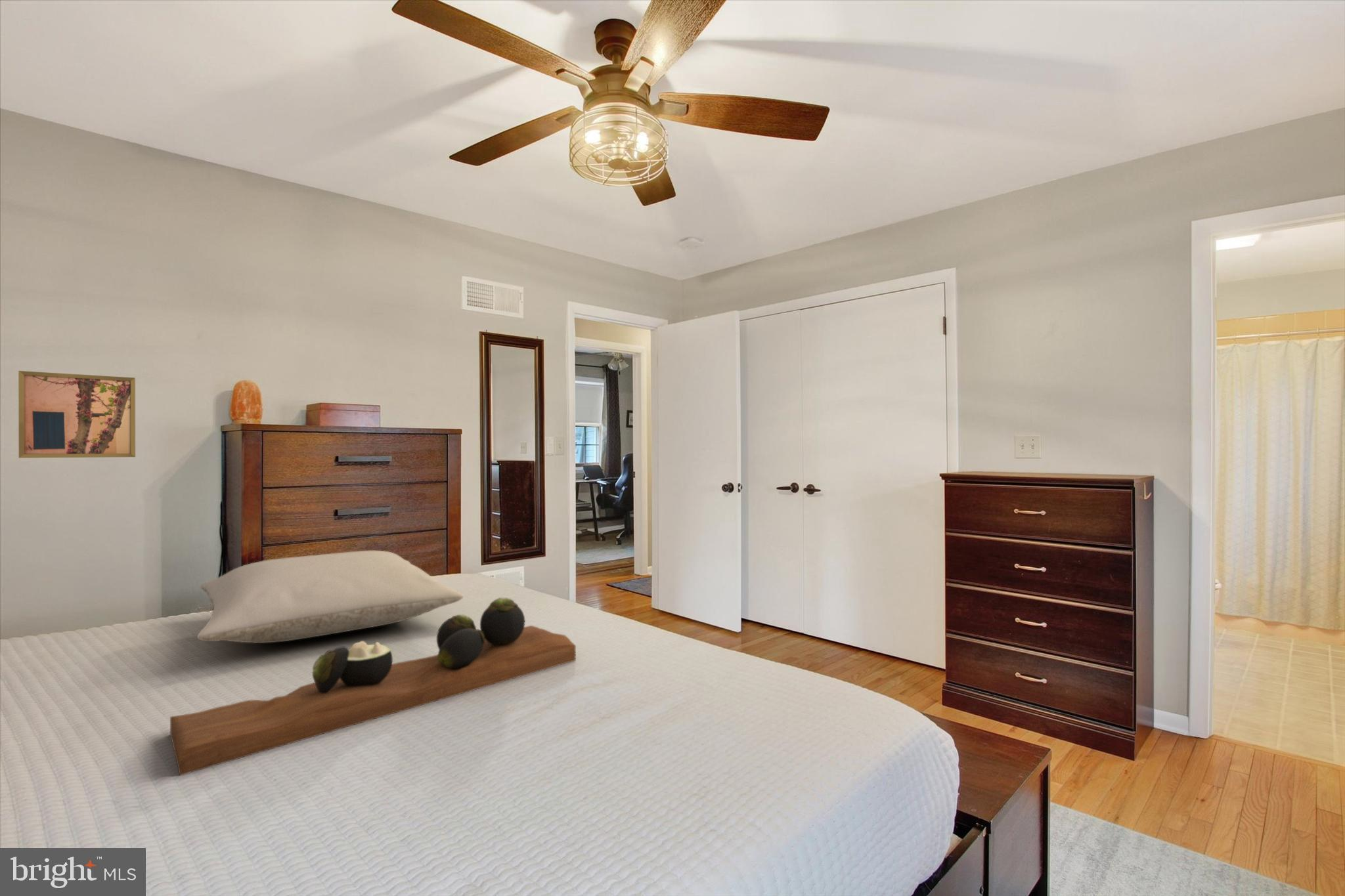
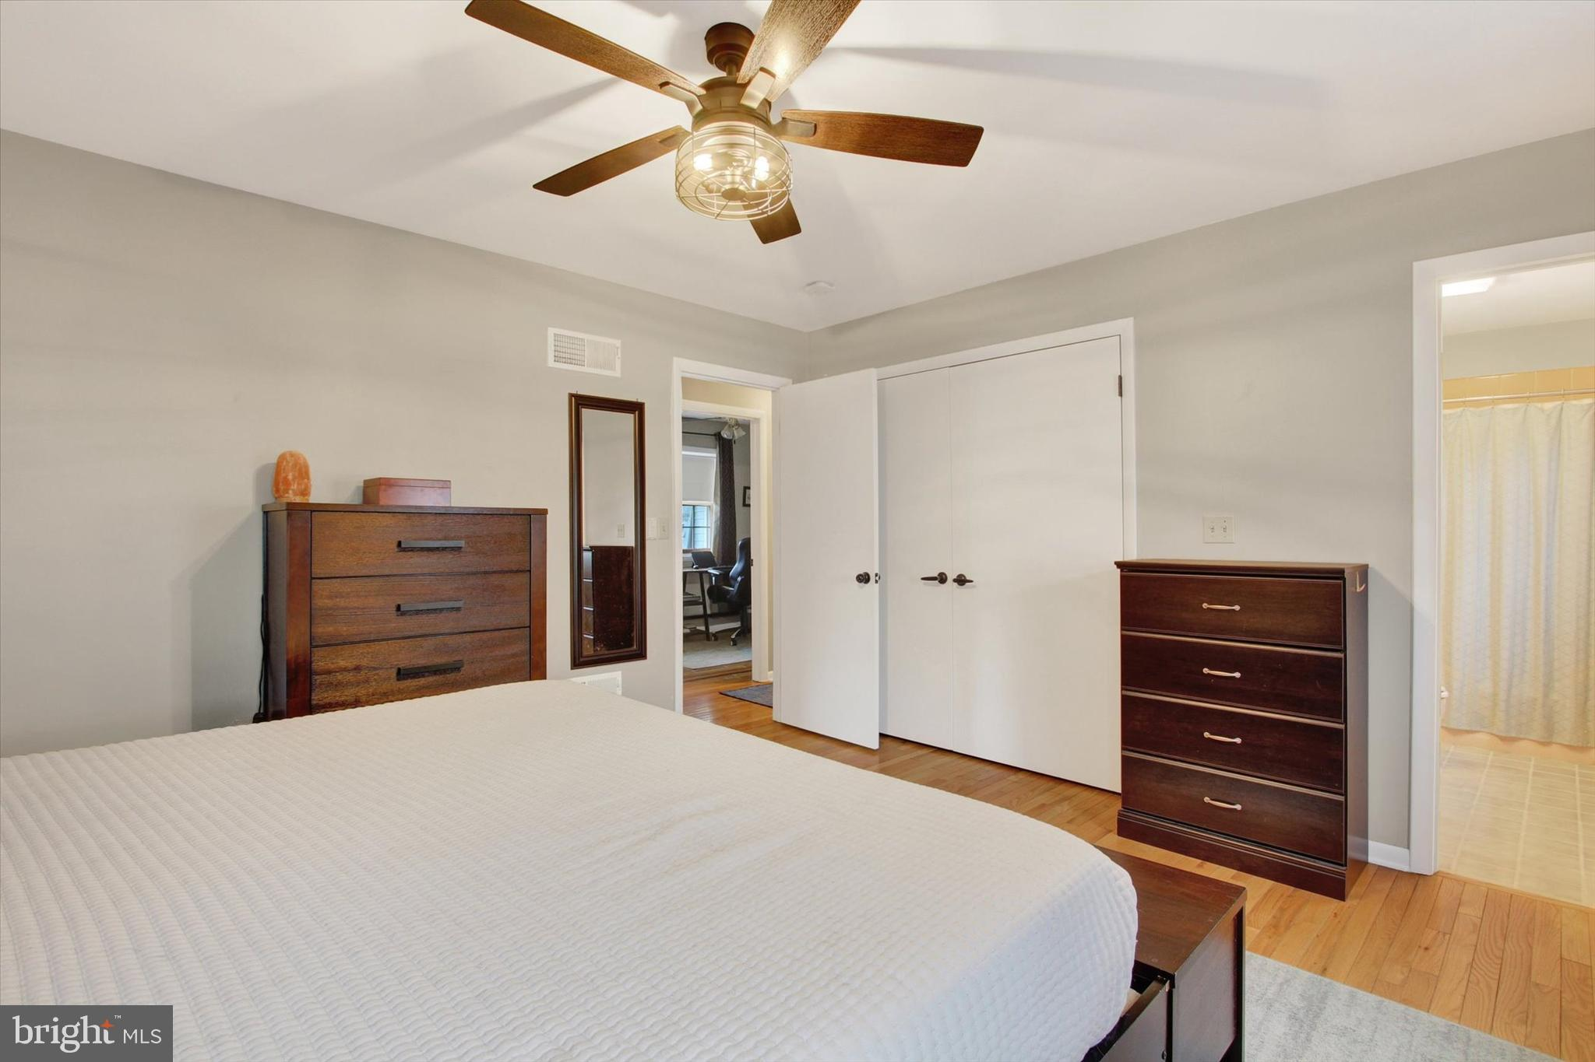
- decorative tray [169,597,576,777]
- pillow [196,550,464,644]
- wall art [18,370,136,459]
